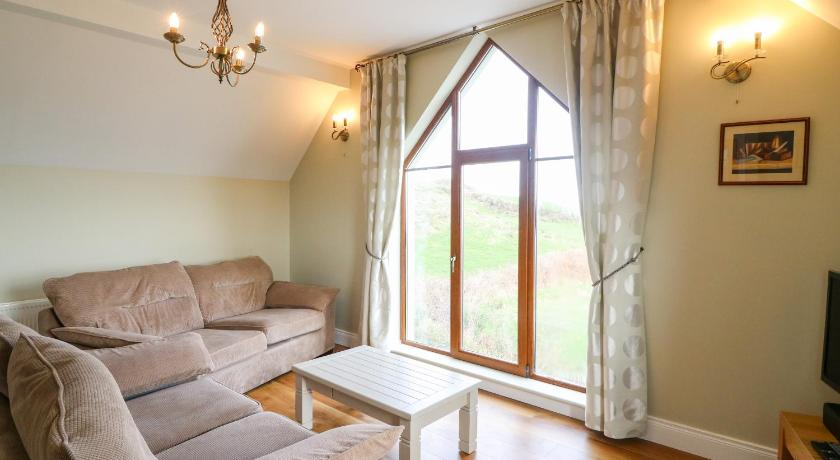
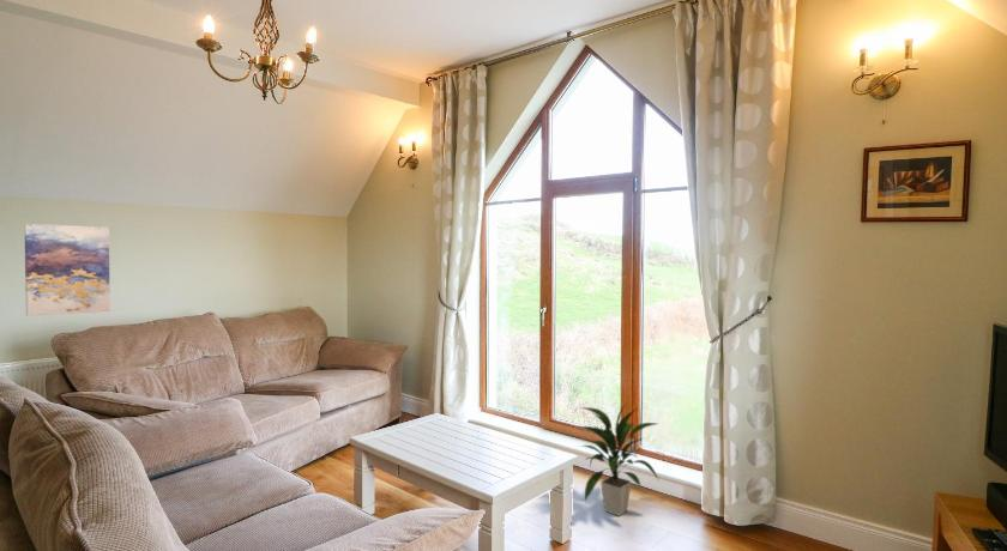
+ indoor plant [578,402,661,517]
+ wall art [24,223,111,317]
